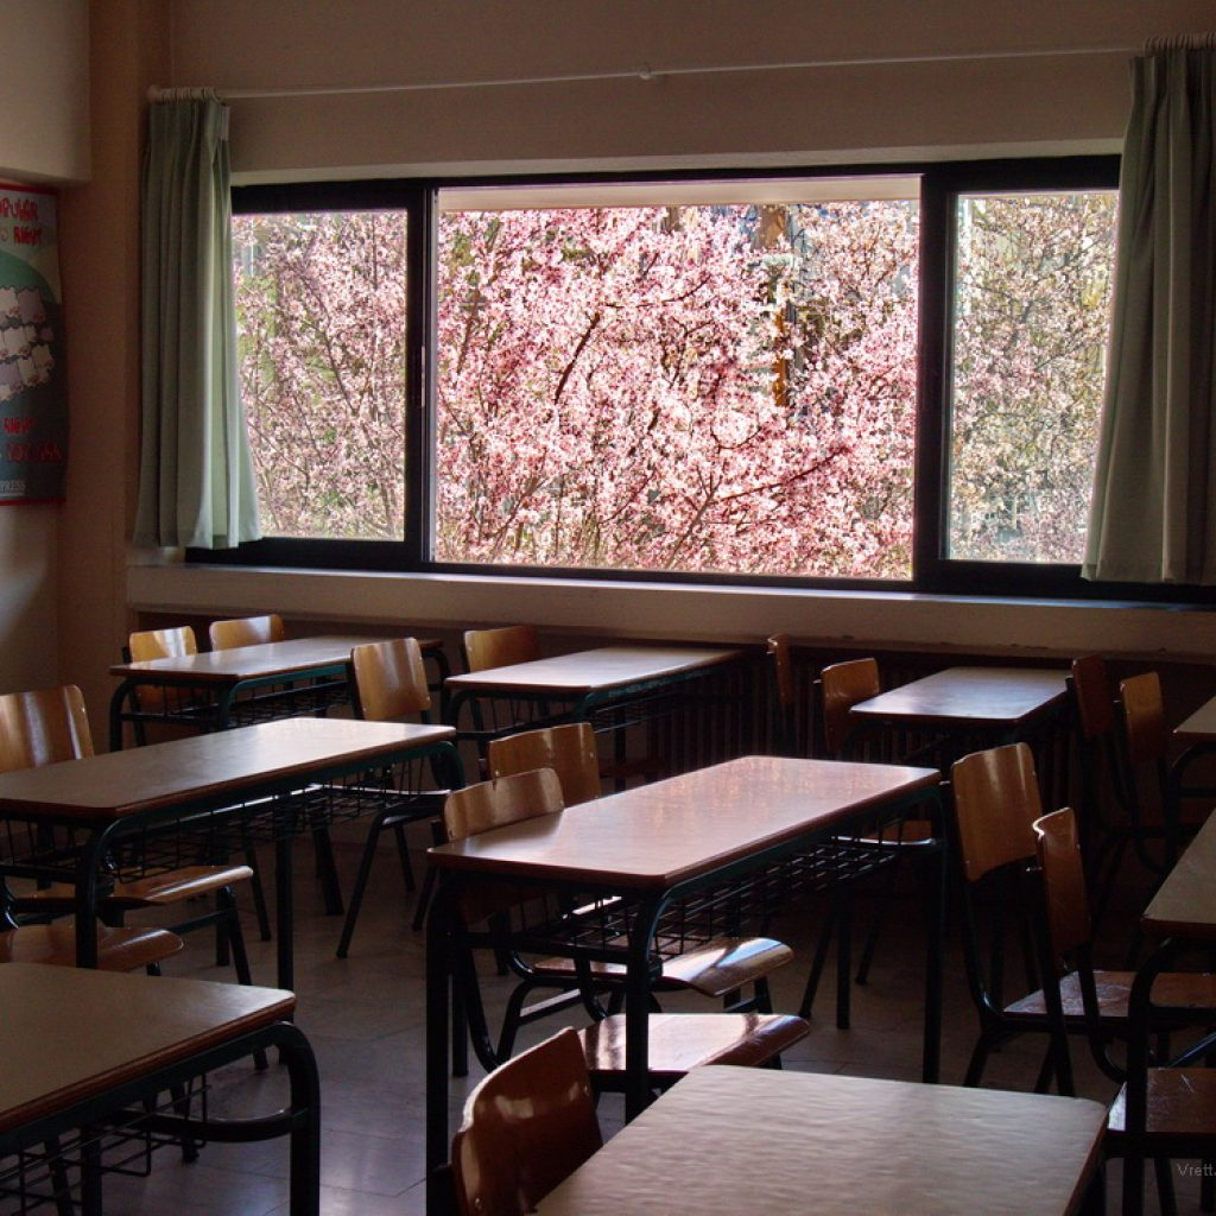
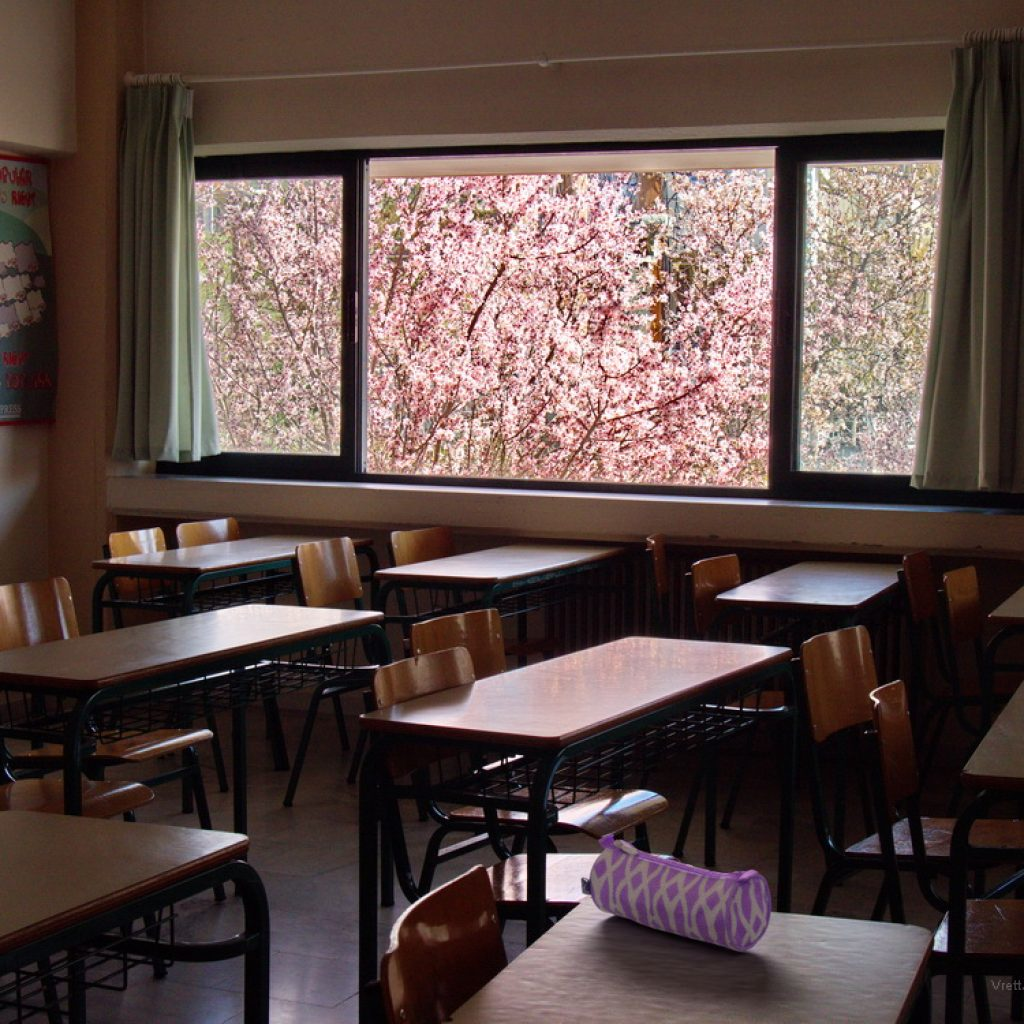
+ pencil case [580,833,772,952]
